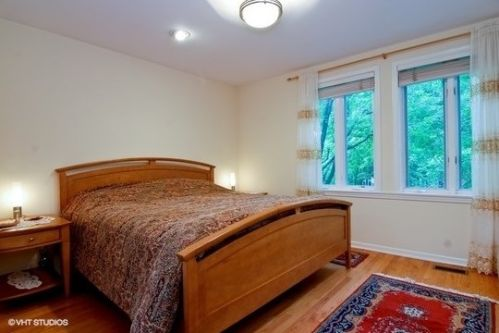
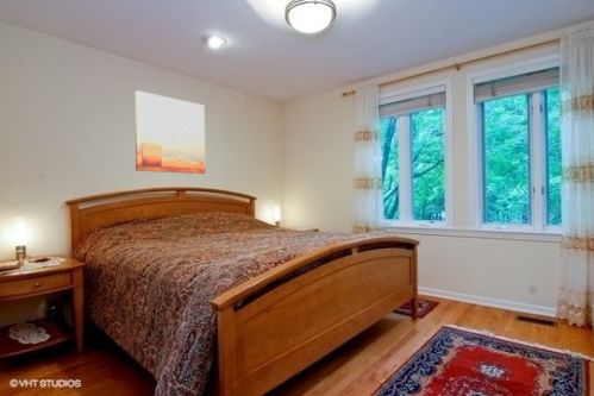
+ wall art [133,89,206,175]
